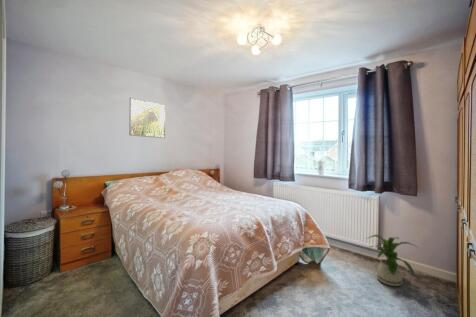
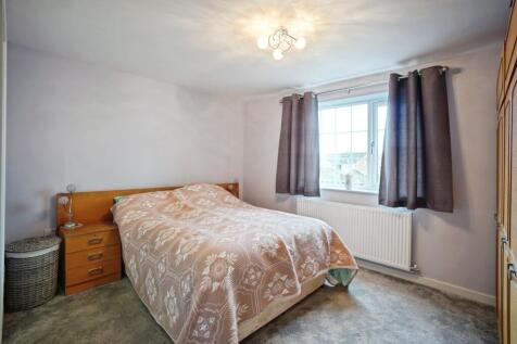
- house plant [365,234,418,287]
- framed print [128,97,167,139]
